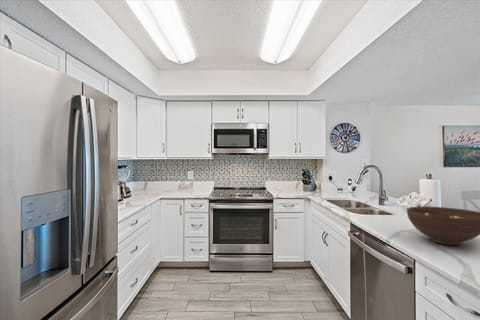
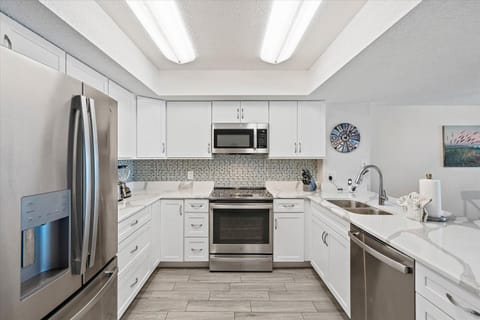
- fruit bowl [406,206,480,246]
